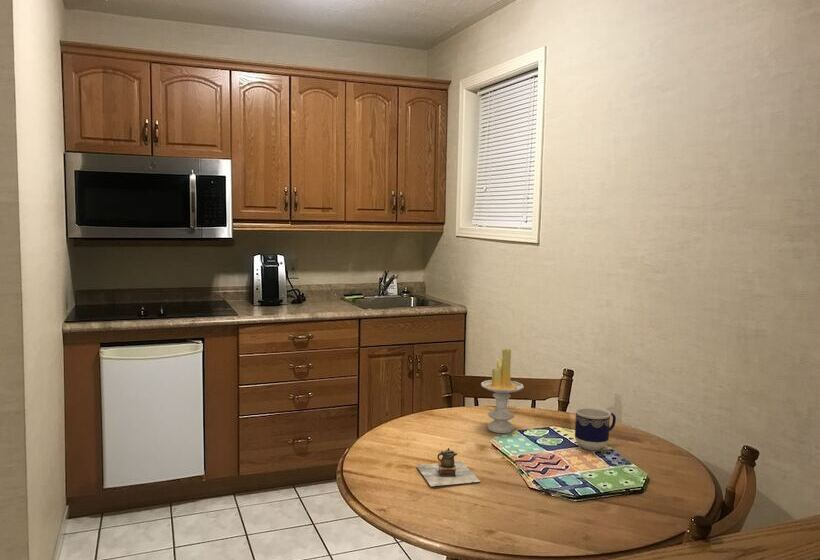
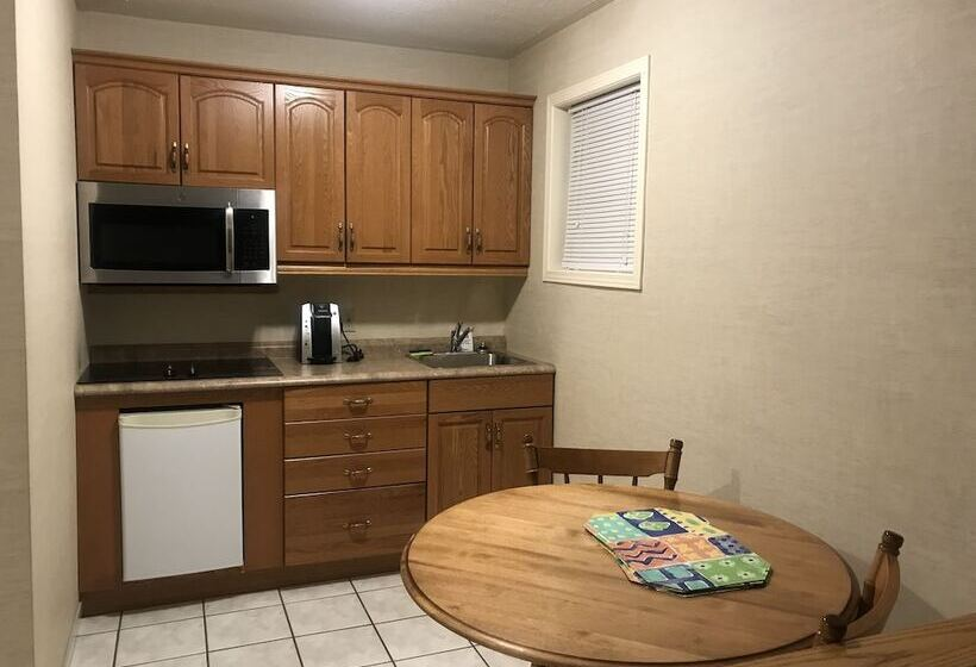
- teapot [415,447,481,487]
- cup [574,406,617,451]
- candle [480,347,525,434]
